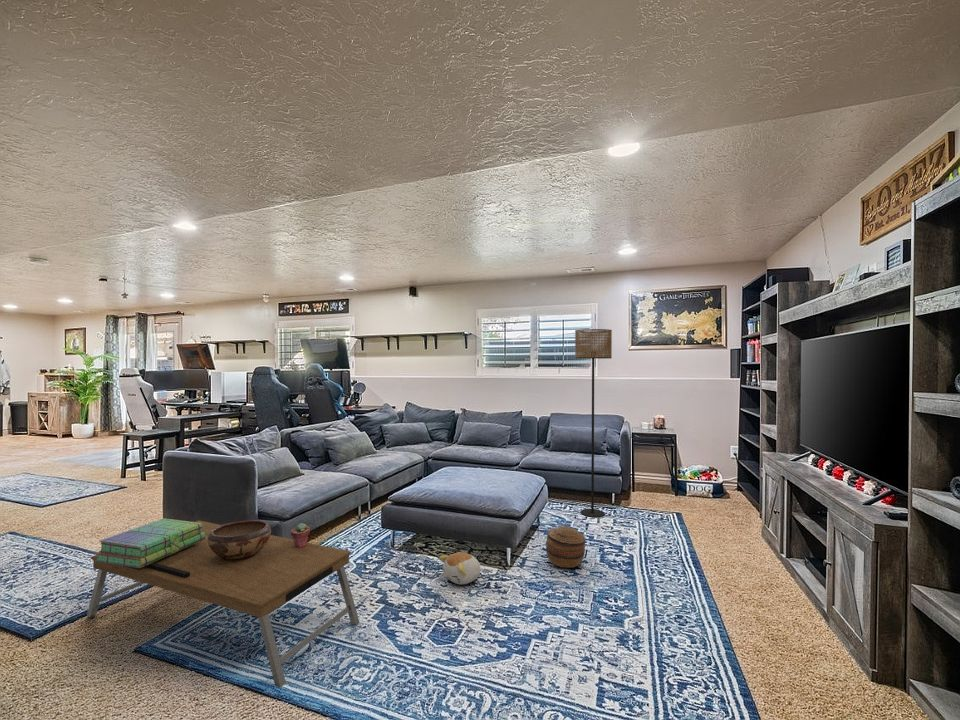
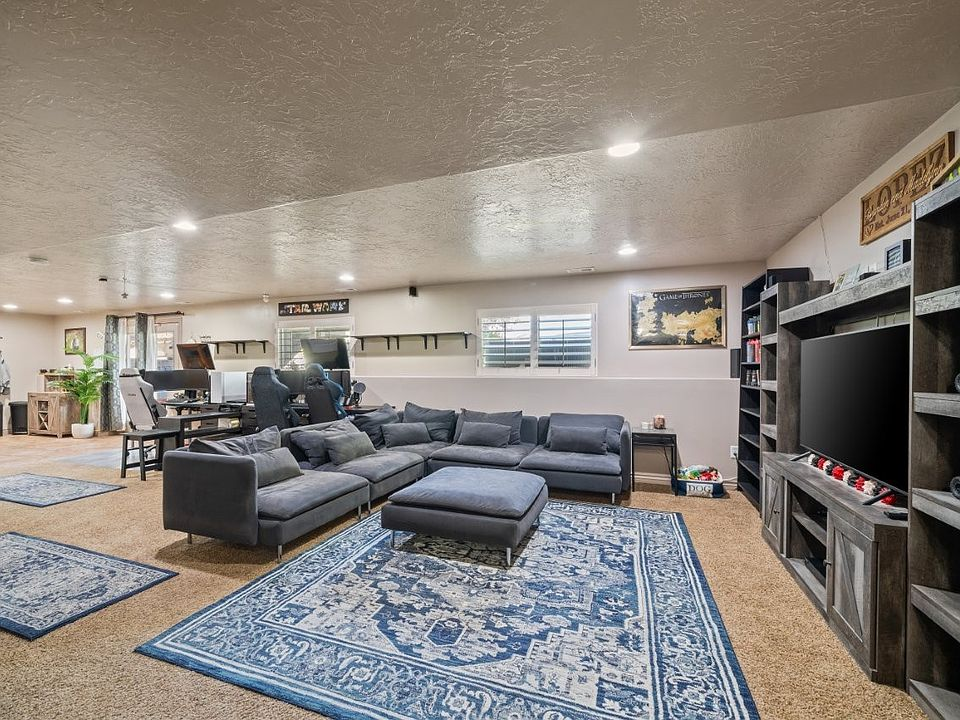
- potted succulent [290,522,311,548]
- coffee table [86,520,360,689]
- basket [545,525,586,569]
- decorative bowl [208,519,272,560]
- floor lamp [574,328,613,518]
- plush toy [438,552,482,586]
- stack of books [94,517,205,568]
